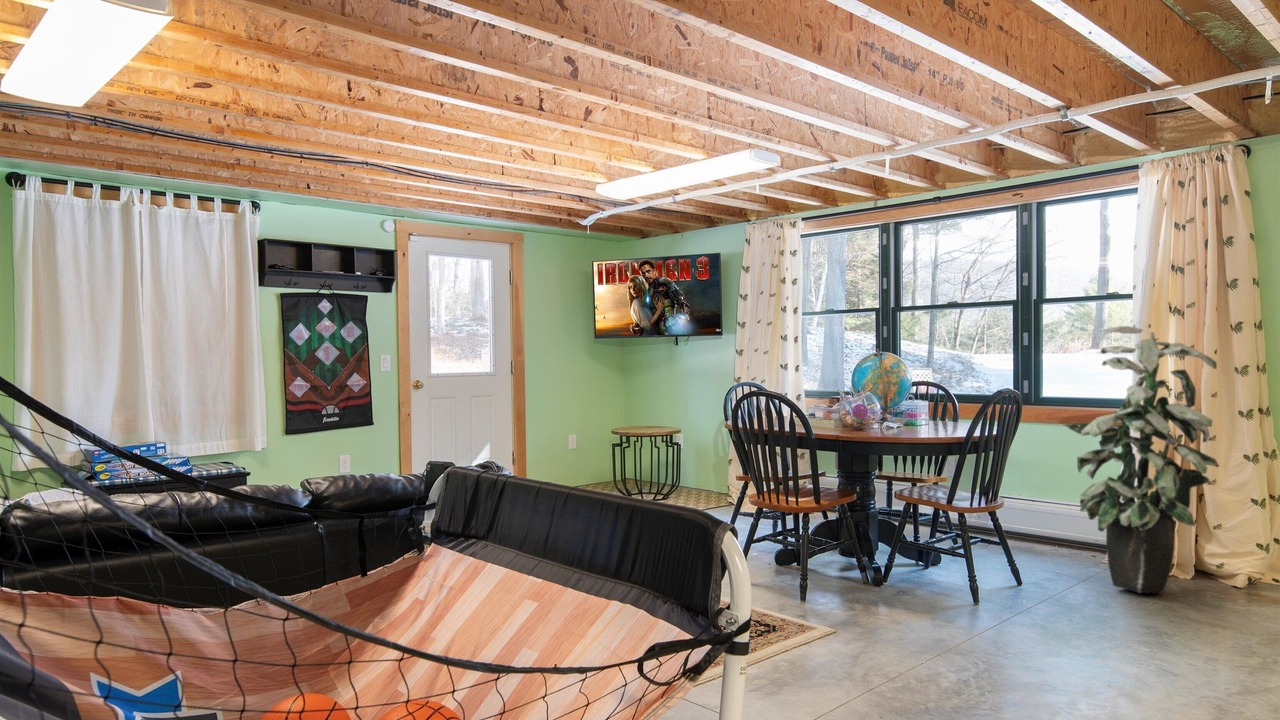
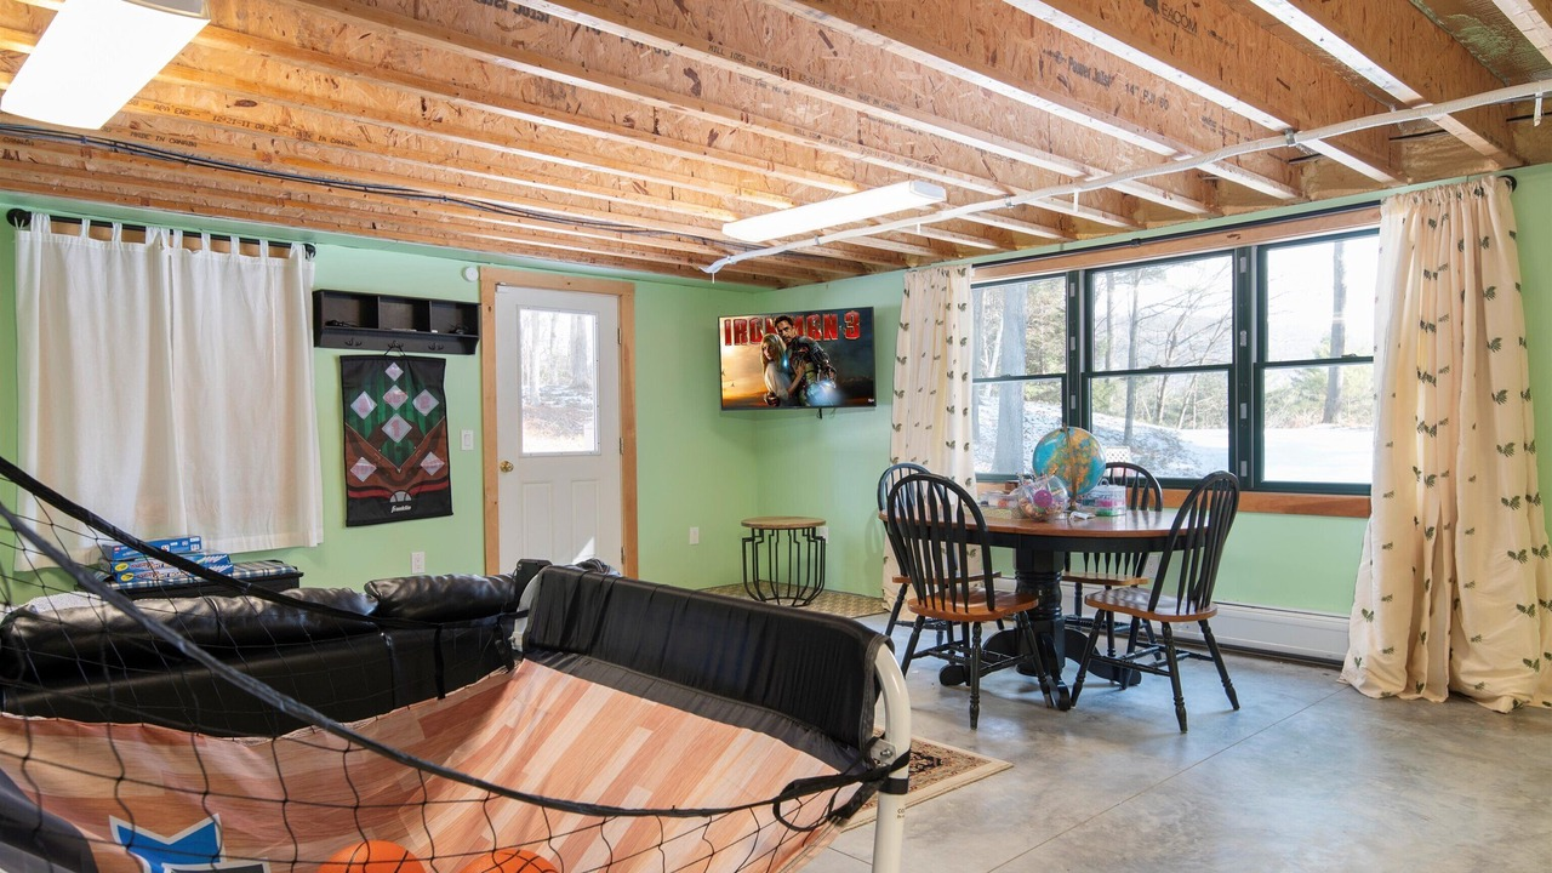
- indoor plant [1062,325,1221,594]
